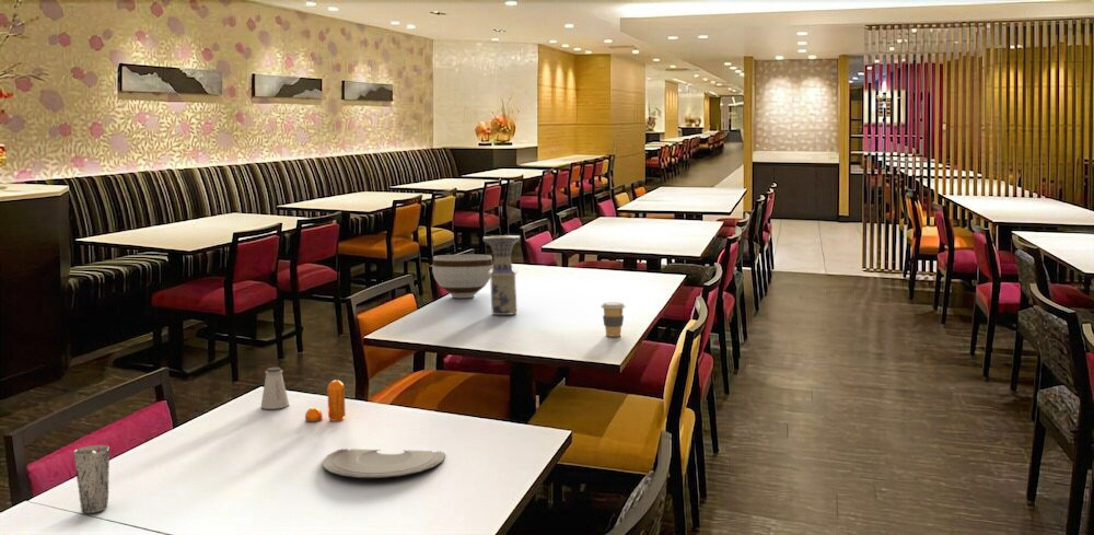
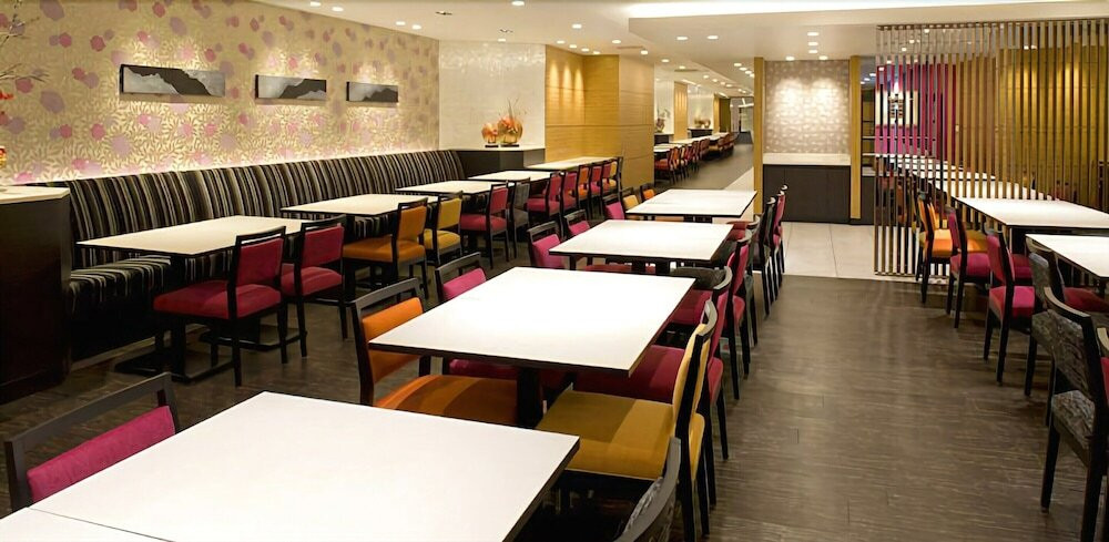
- coffee cup [600,302,626,338]
- plate [322,447,446,479]
- saltshaker [260,367,290,410]
- pepper shaker [304,379,347,422]
- bowl [431,254,493,299]
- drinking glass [72,444,110,514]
- vase [482,234,521,316]
